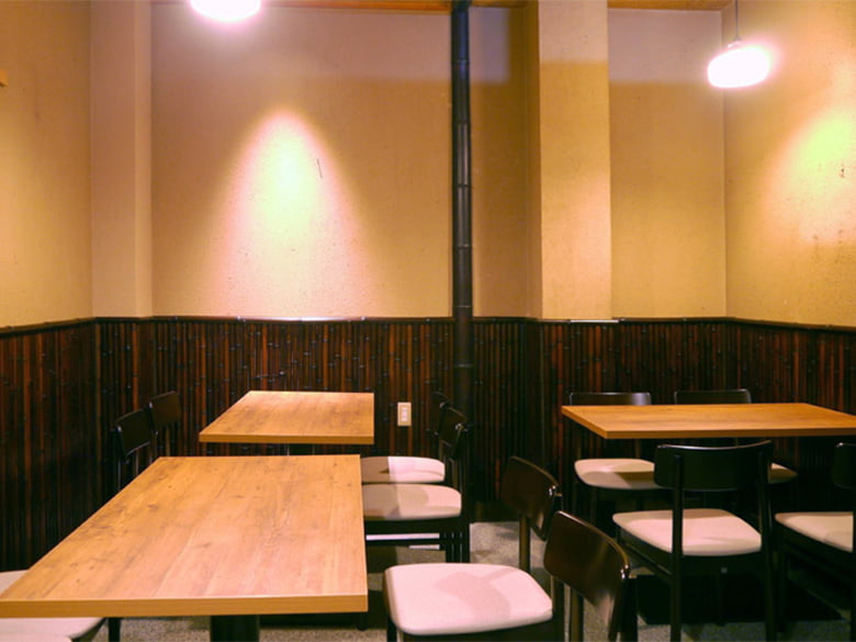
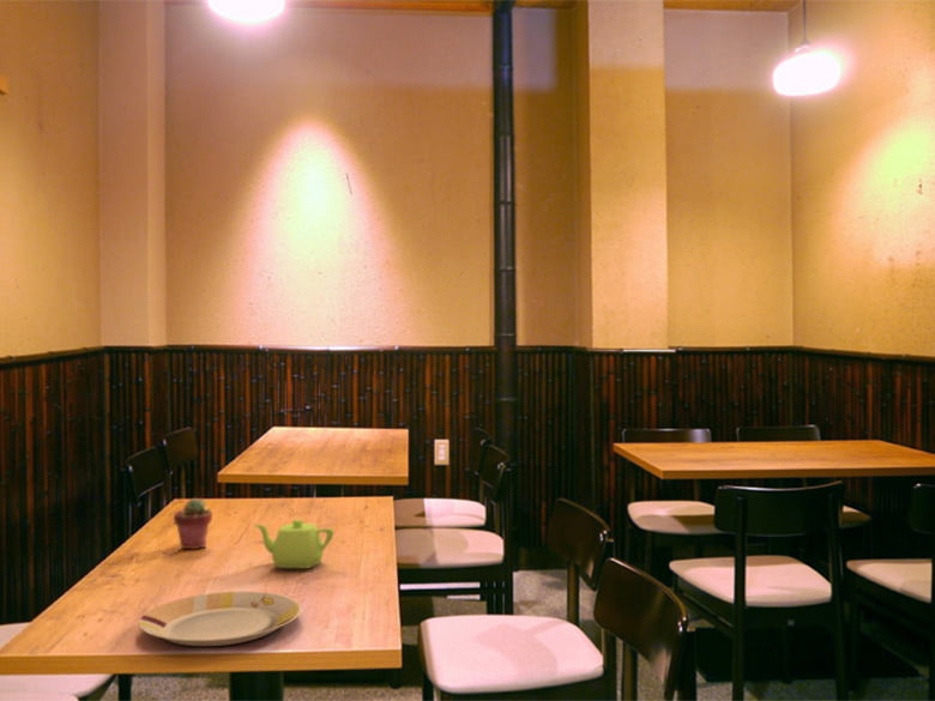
+ plate [138,590,303,647]
+ teapot [253,518,336,569]
+ potted succulent [173,497,213,550]
